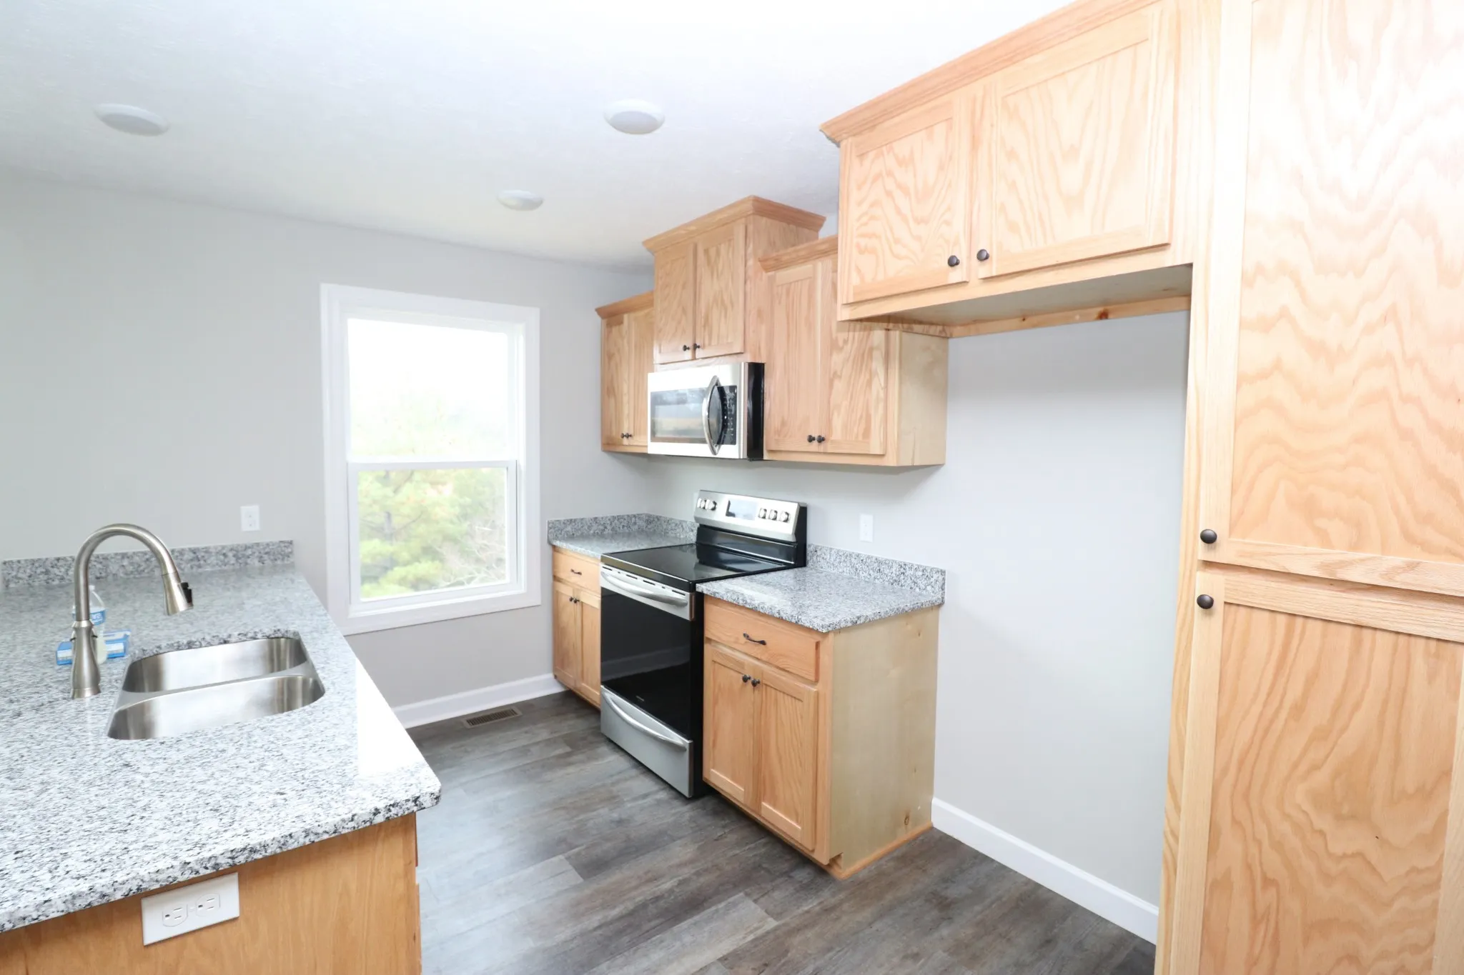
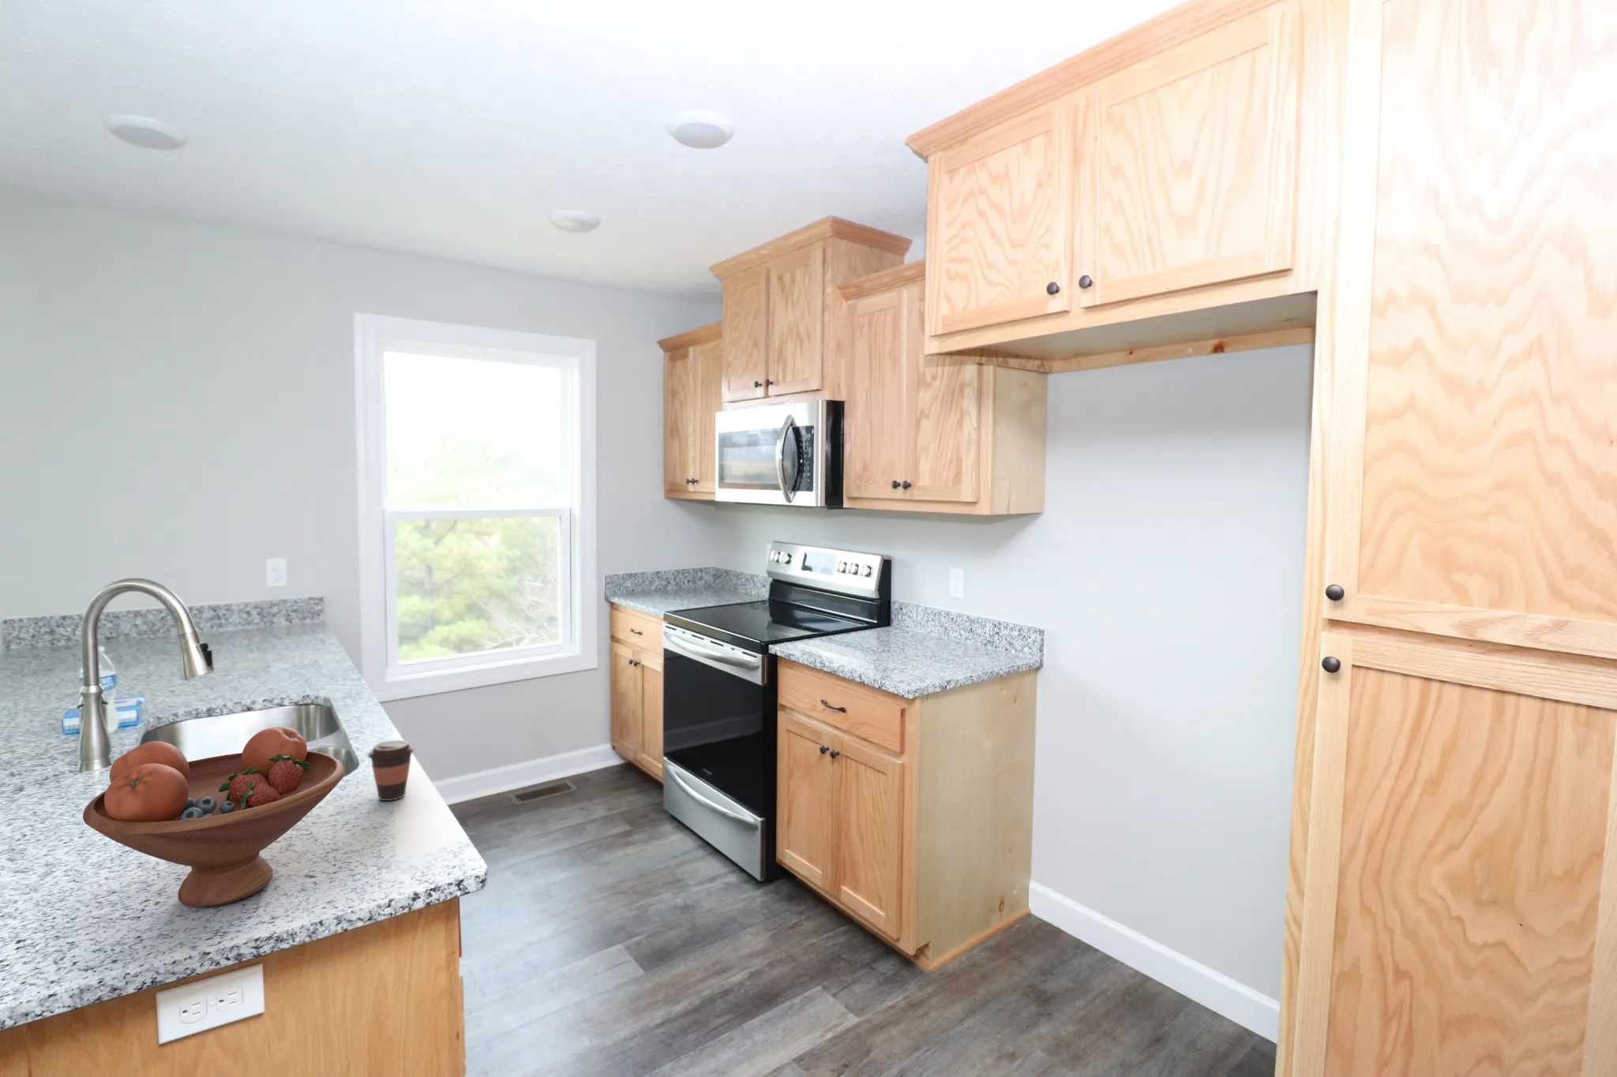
+ fruit bowl [82,726,345,909]
+ coffee cup [367,739,415,802]
